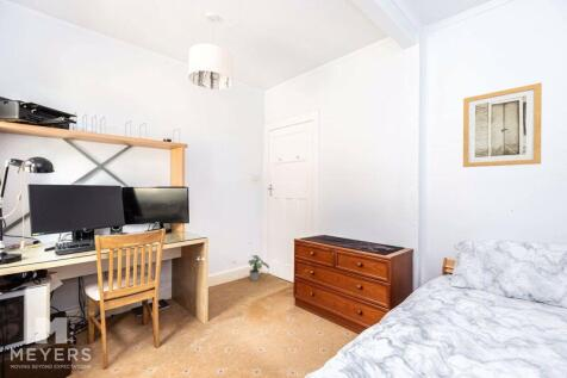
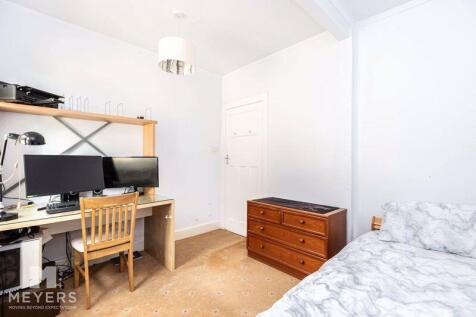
- potted plant [247,254,270,281]
- wall art [462,81,543,168]
